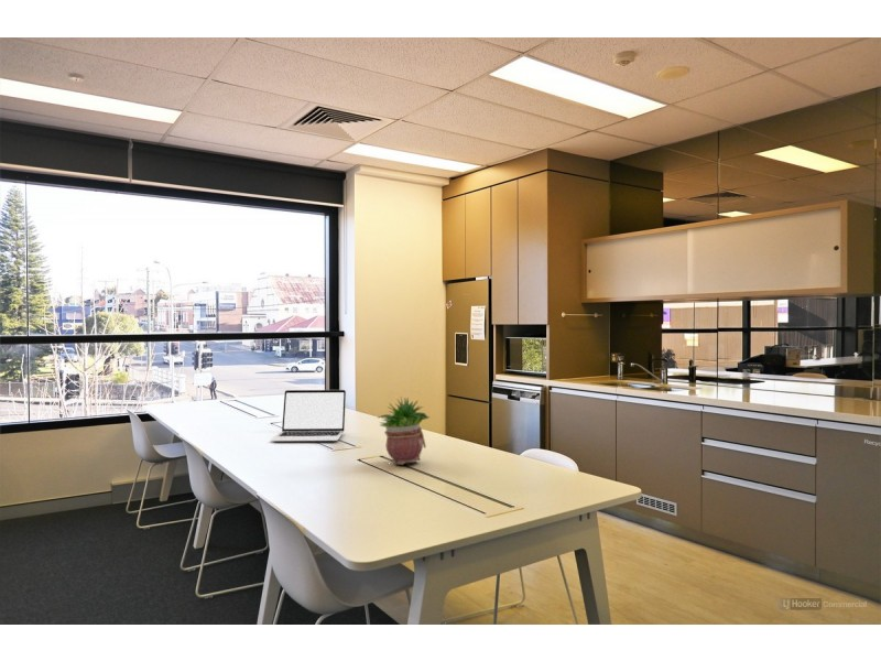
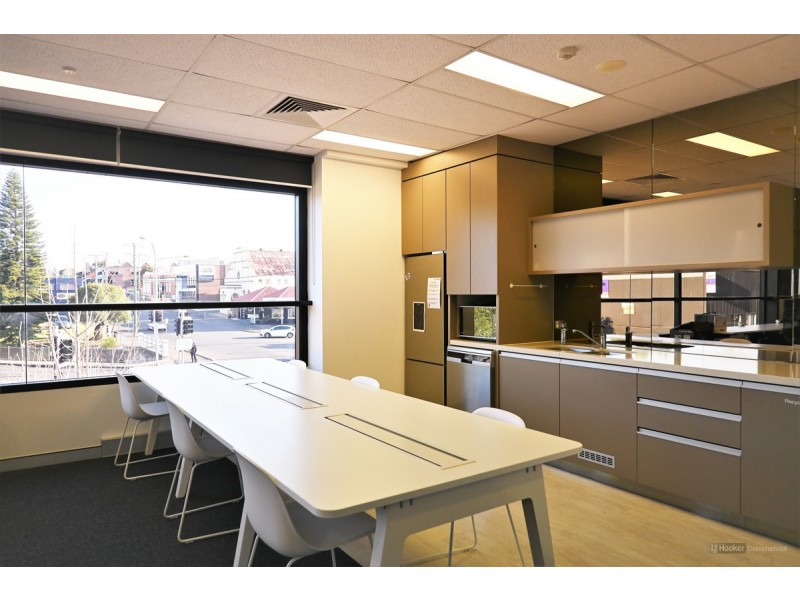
- potted plant [377,397,431,466]
- laptop [270,389,347,443]
